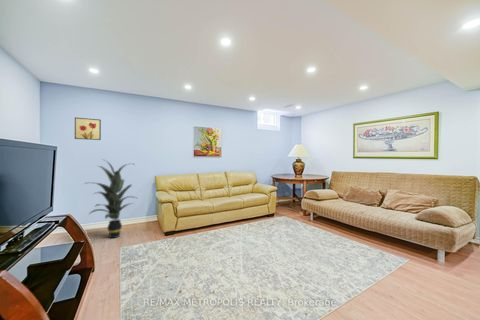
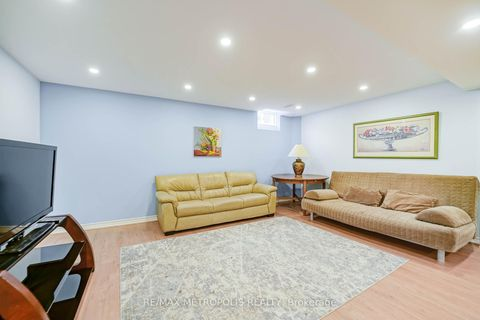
- indoor plant [83,158,137,239]
- wall art [74,117,102,141]
